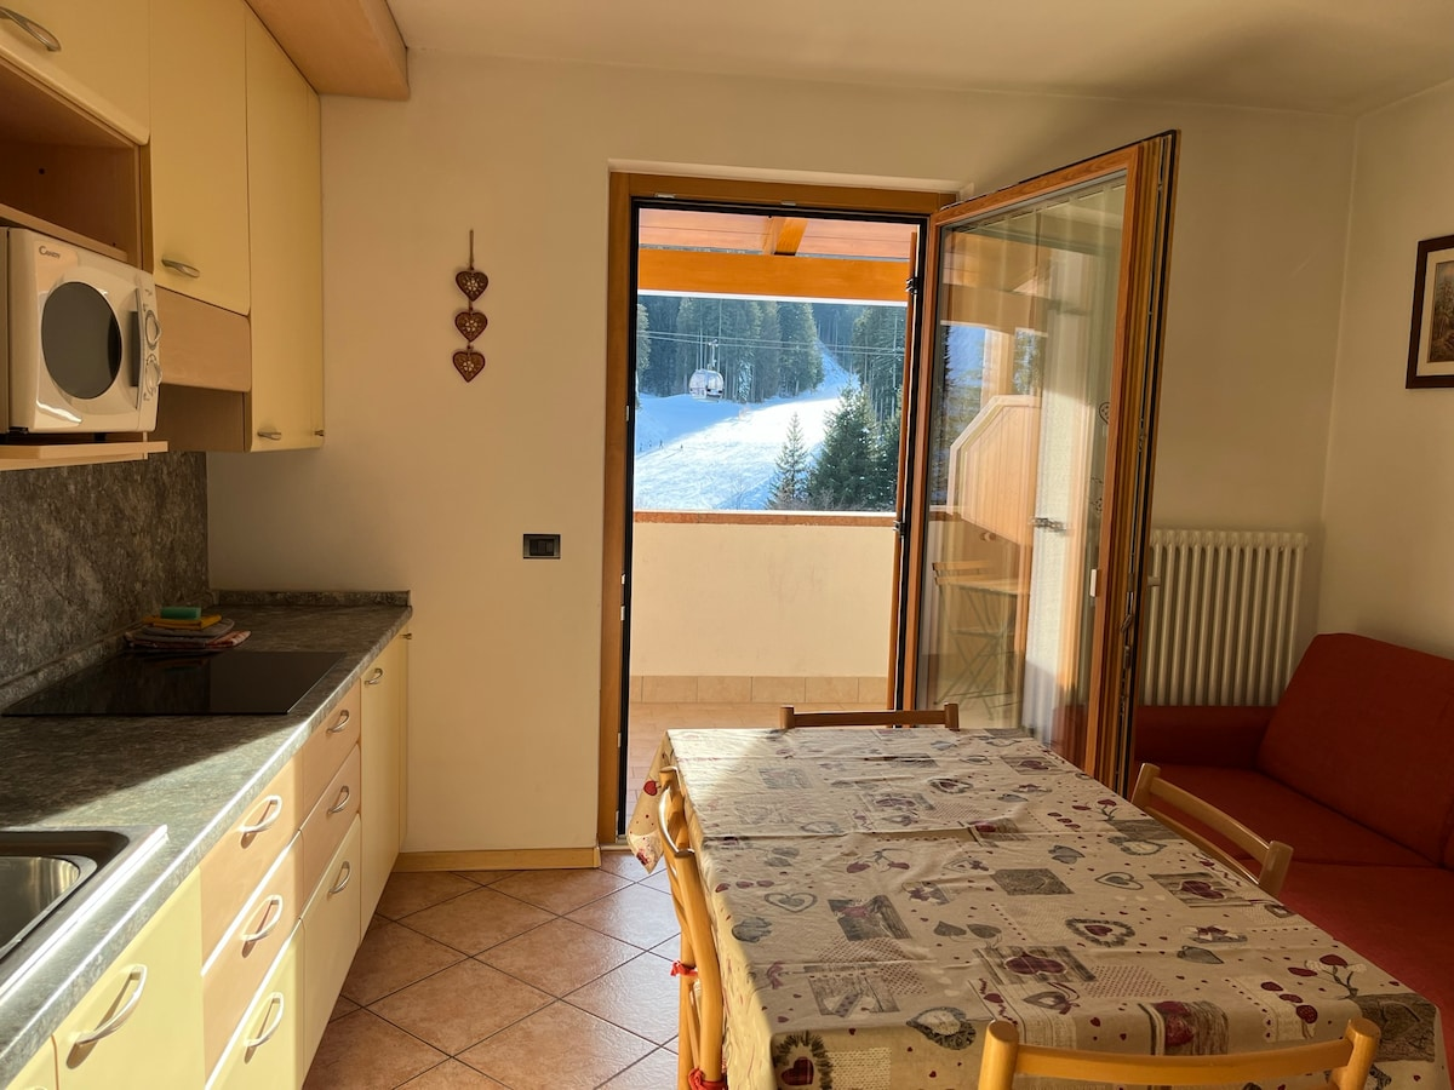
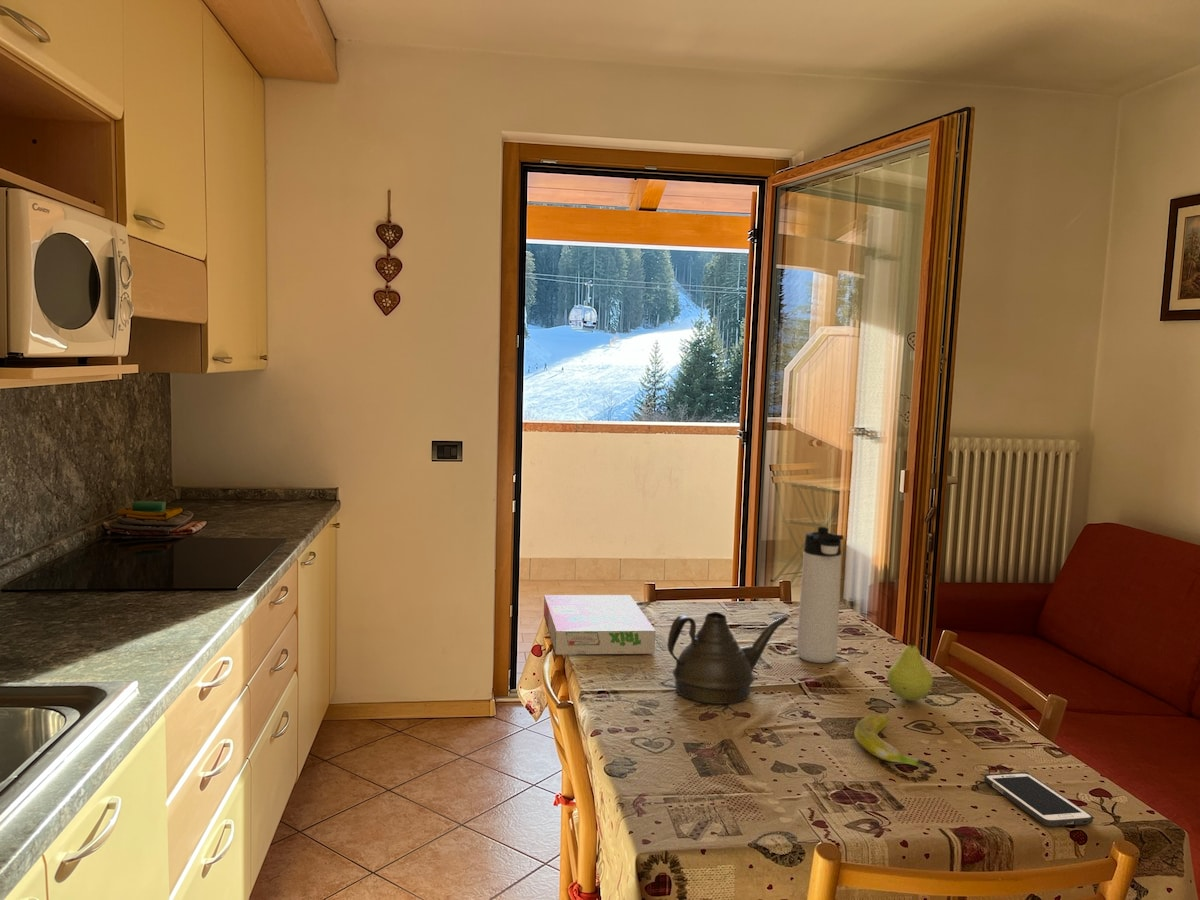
+ banana [853,714,931,768]
+ cereal box [543,594,656,655]
+ cell phone [983,771,1094,827]
+ teapot [666,611,789,705]
+ fruit [886,635,934,702]
+ thermos bottle [796,526,844,664]
